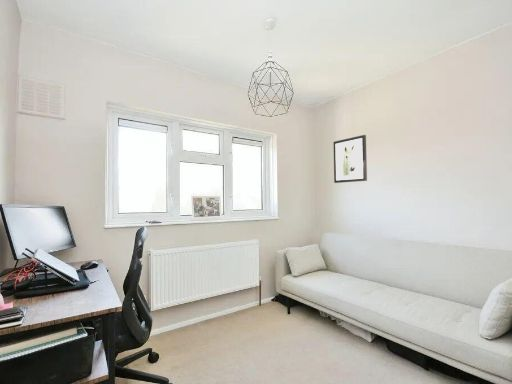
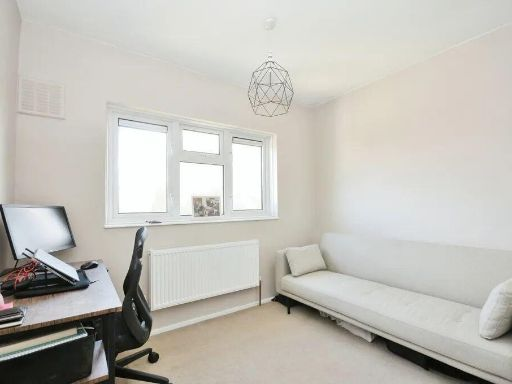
- wall art [332,134,368,184]
